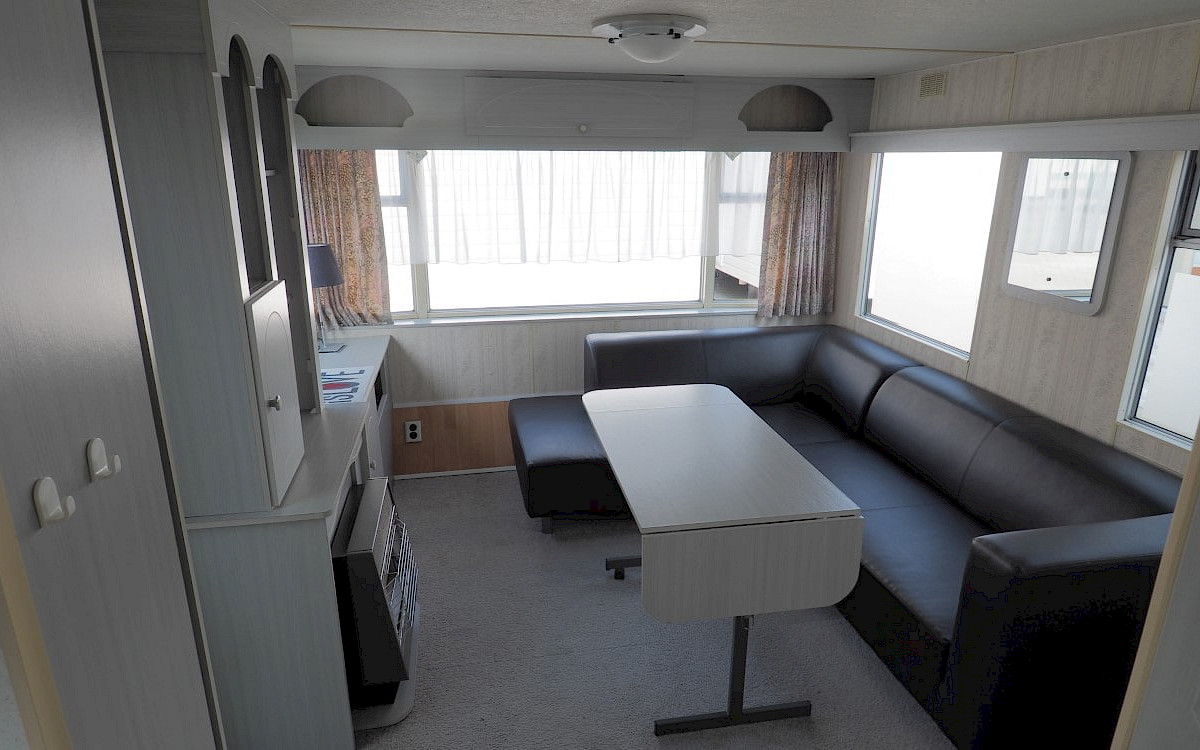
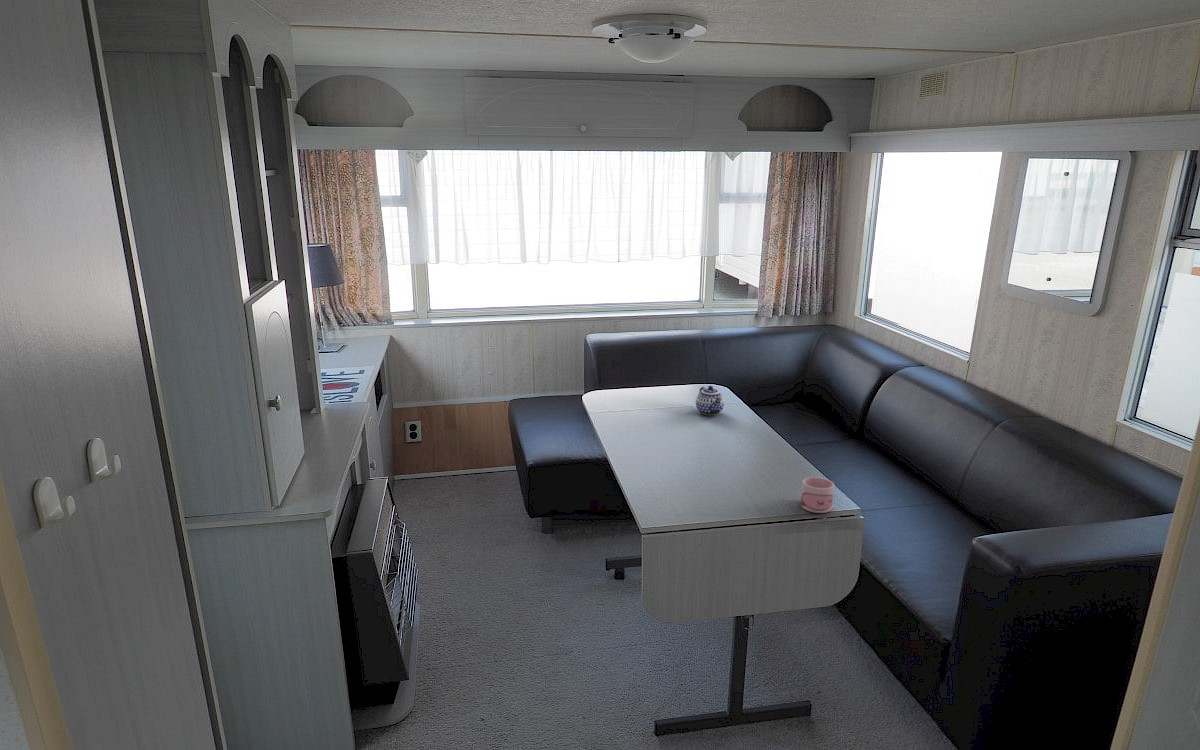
+ mug [800,476,835,514]
+ teapot [695,385,725,416]
